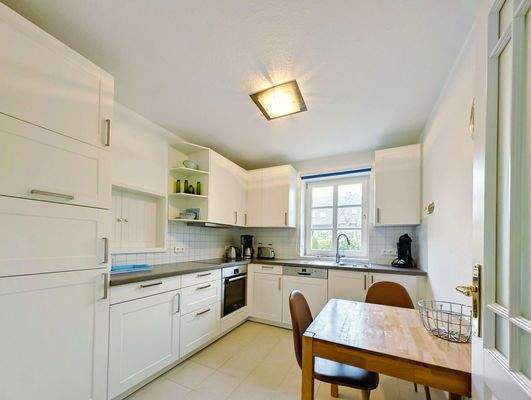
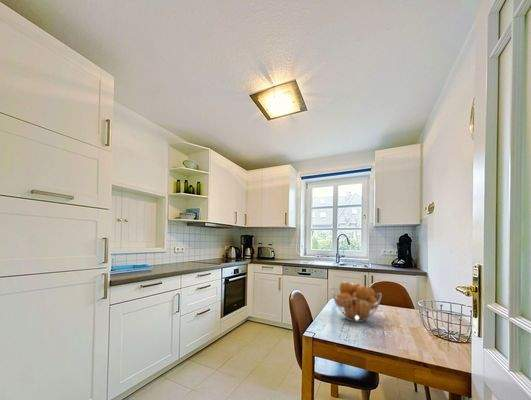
+ fruit basket [331,281,382,323]
